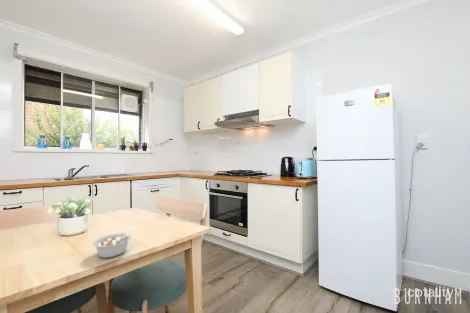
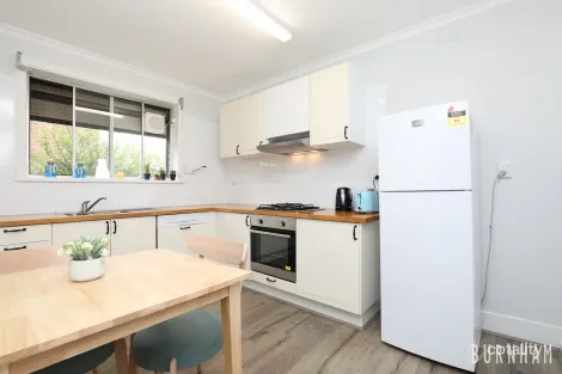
- legume [91,228,137,259]
